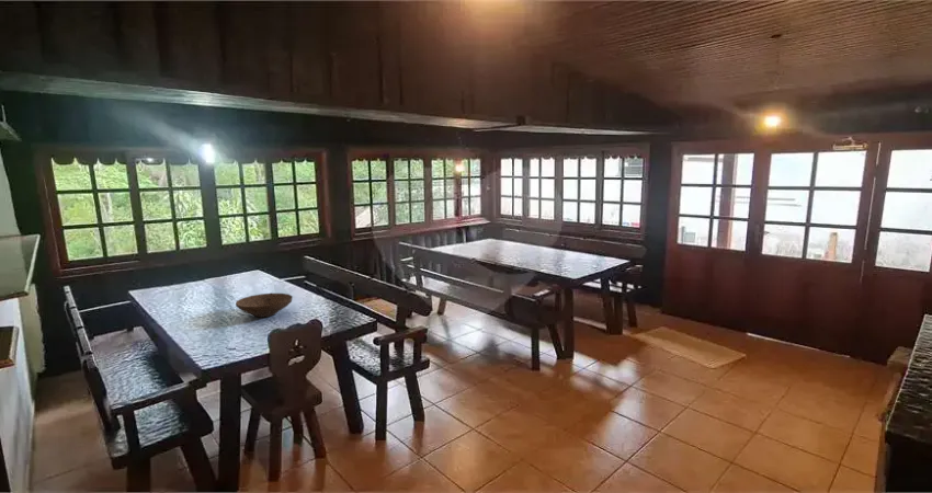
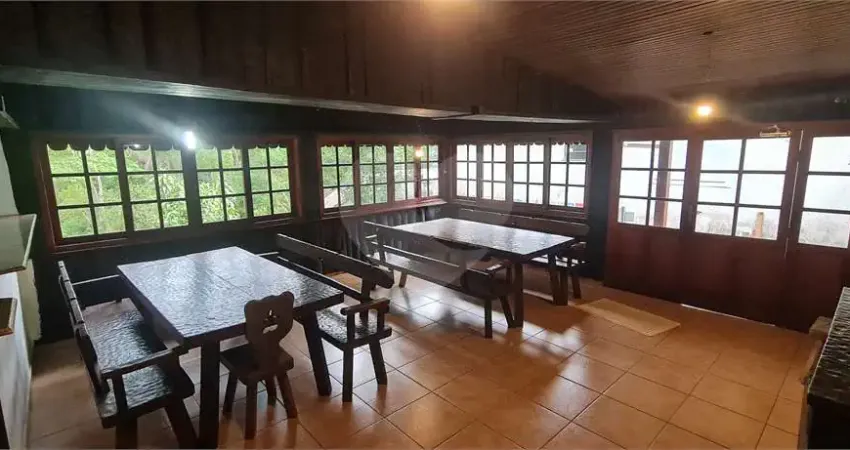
- wooden bowl [235,293,294,319]
